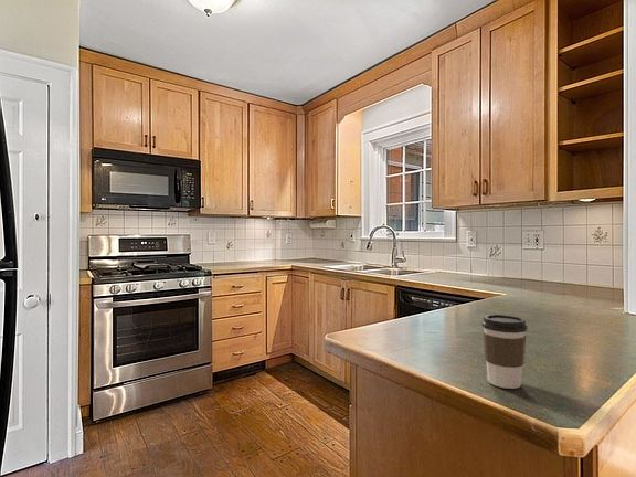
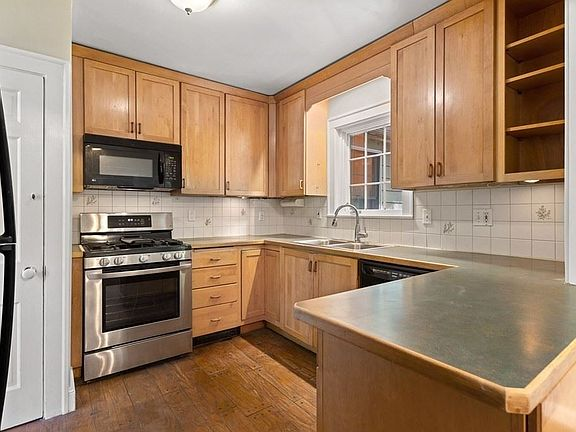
- coffee cup [480,314,529,390]
